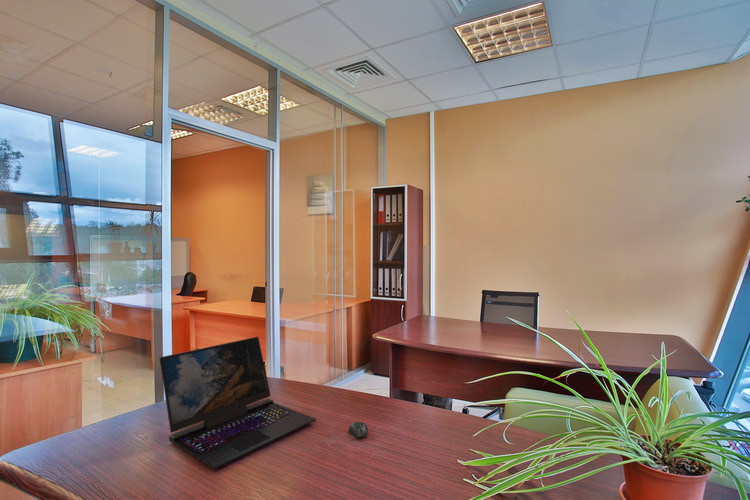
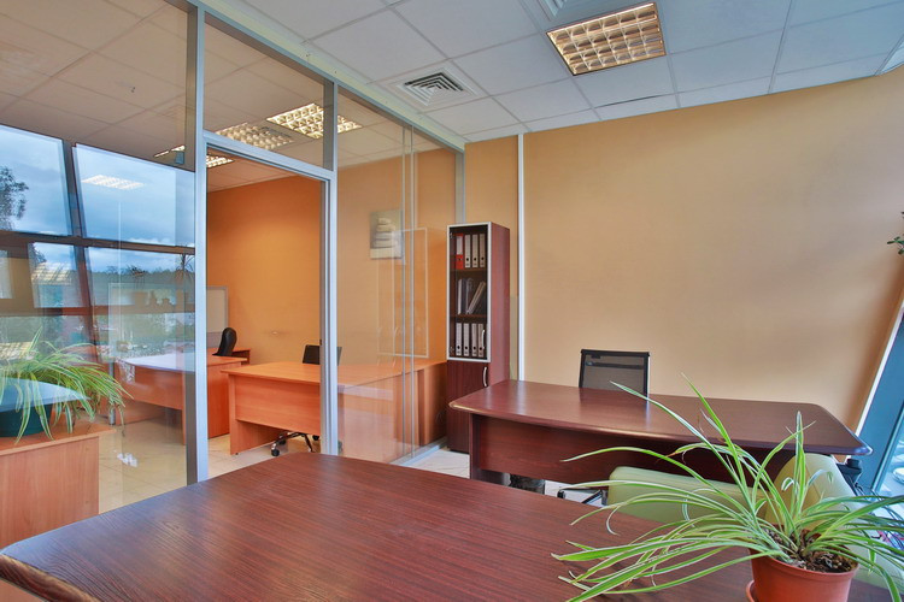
- computer mouse [348,421,369,440]
- laptop [158,336,317,470]
